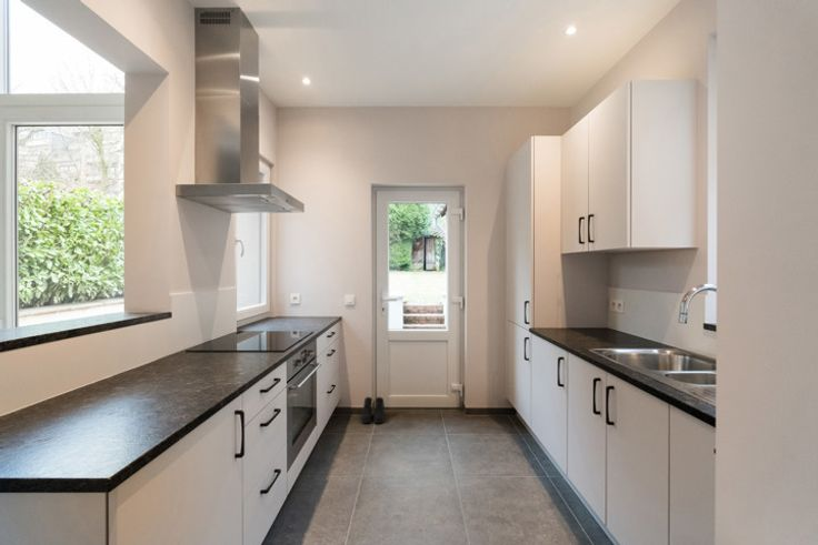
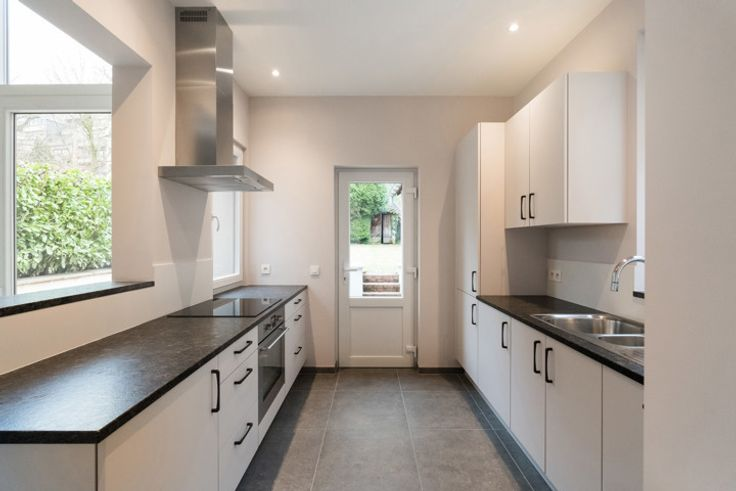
- boots [360,396,386,424]
